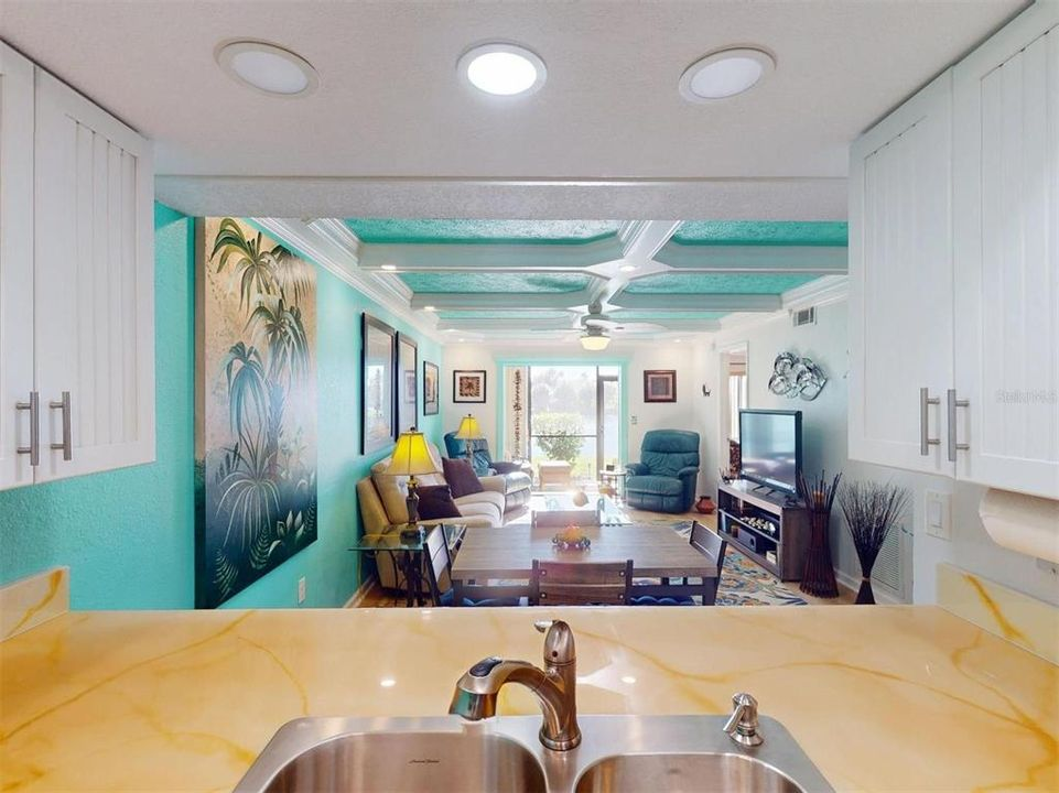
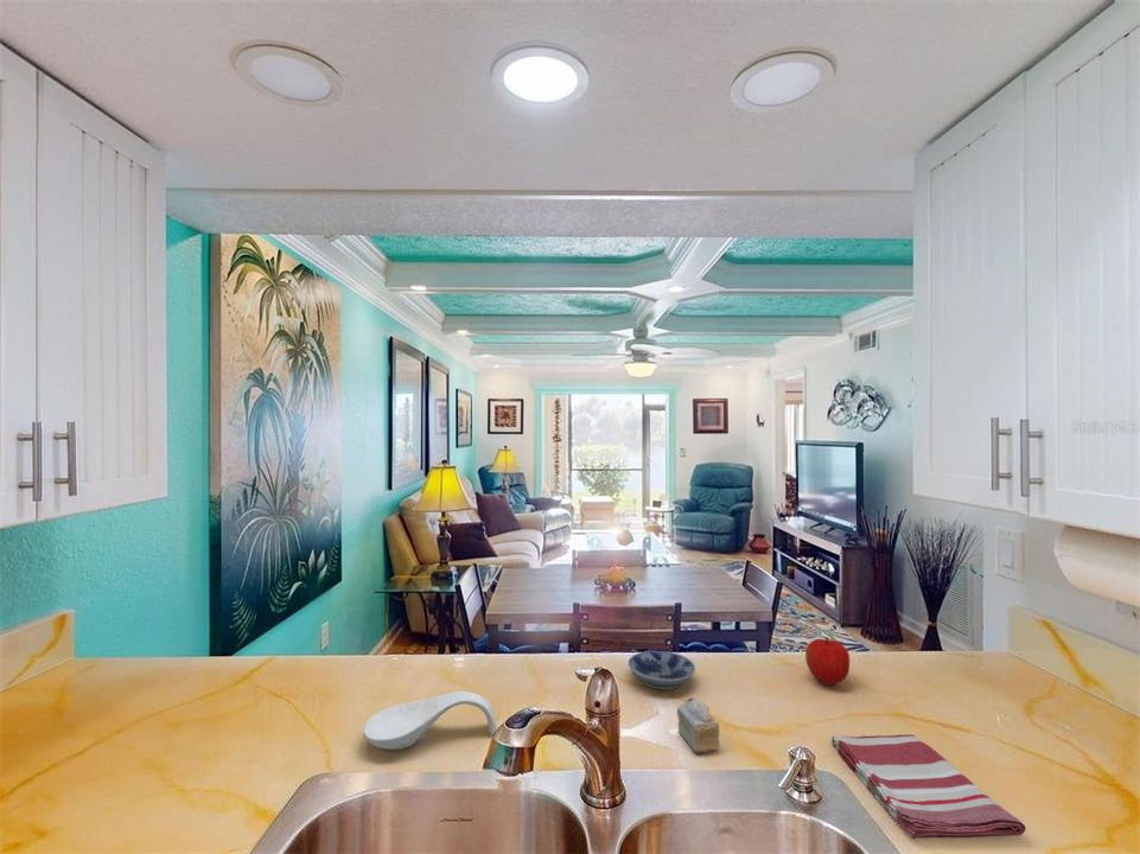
+ bowl [628,650,696,692]
+ dish towel [830,733,1026,840]
+ spoon rest [362,690,497,751]
+ cake slice [676,697,720,753]
+ fruit [804,636,851,687]
